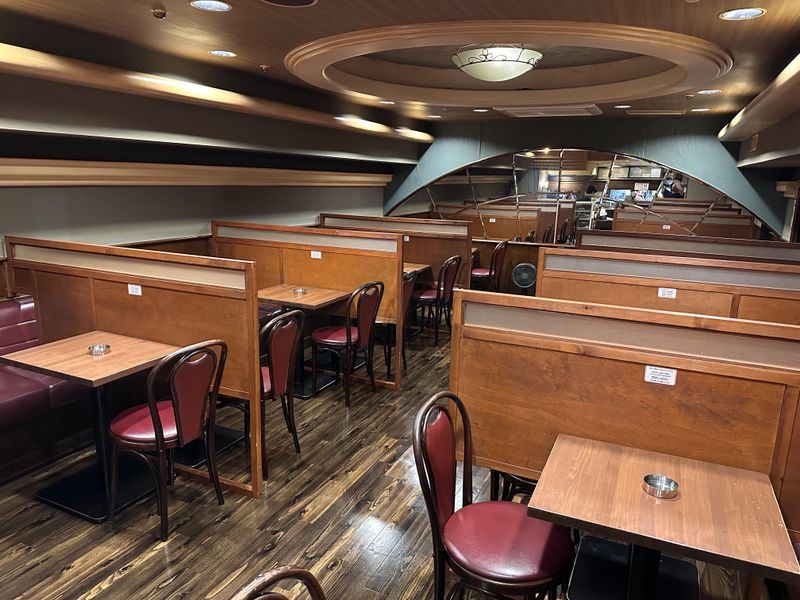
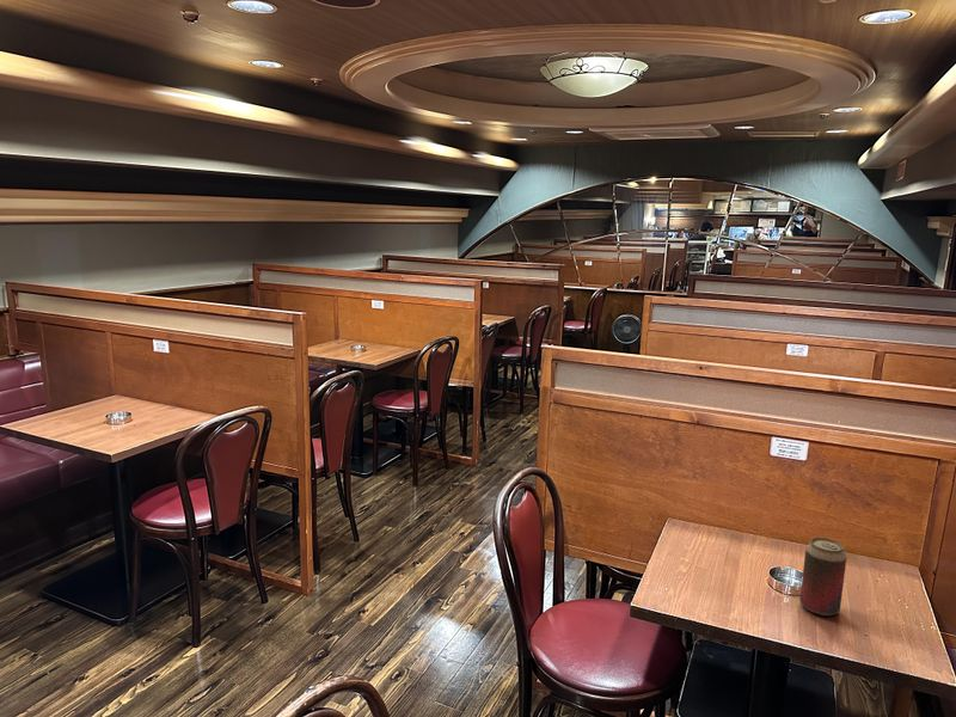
+ beverage can [798,537,847,617]
